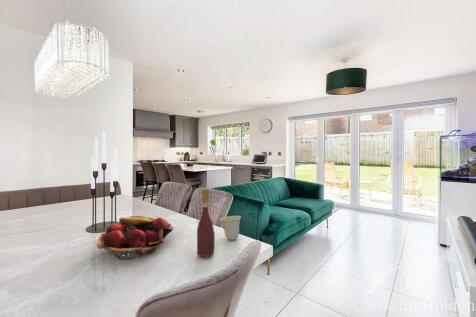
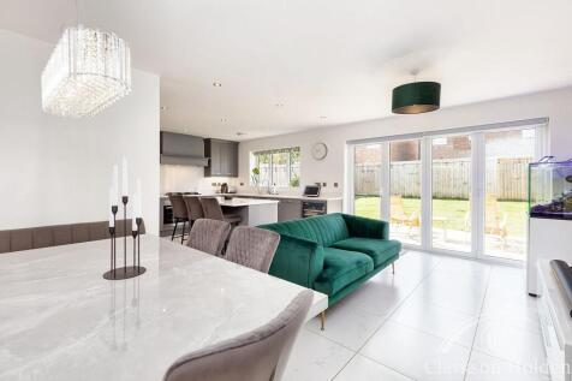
- cup [219,215,242,241]
- wine bottle [196,188,216,258]
- fruit basket [96,214,175,260]
